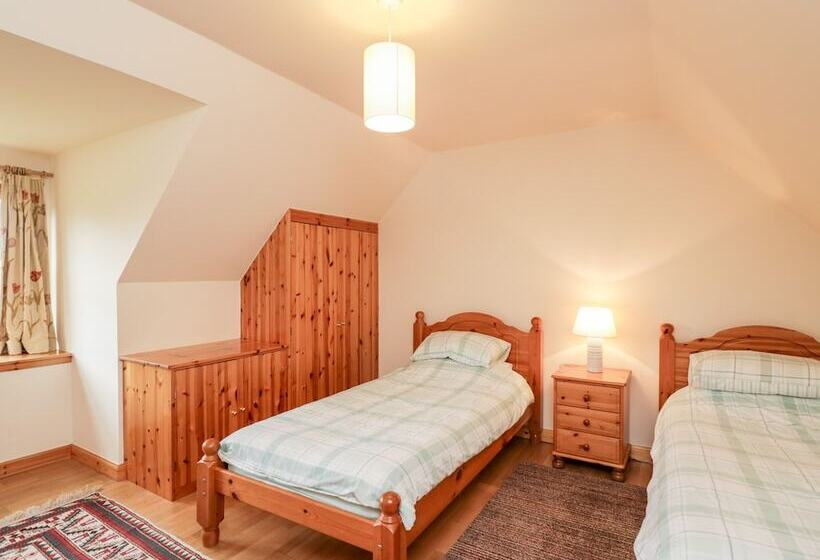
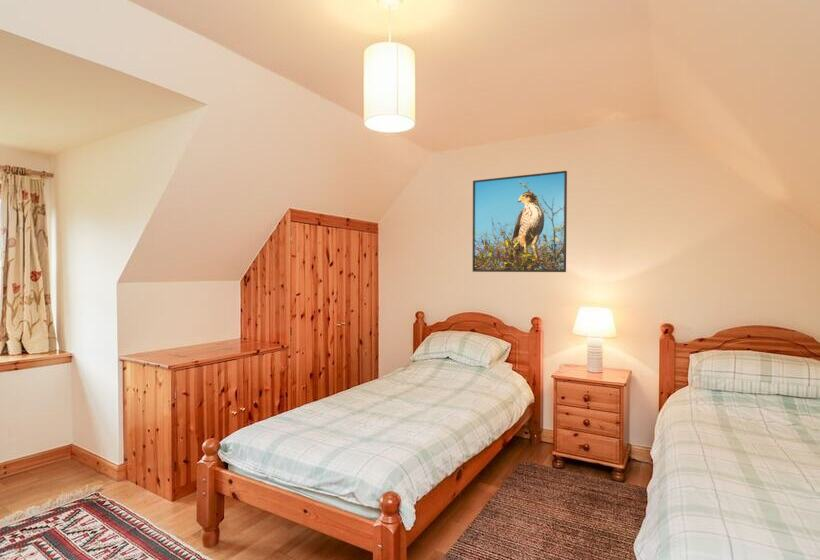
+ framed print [472,170,568,273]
